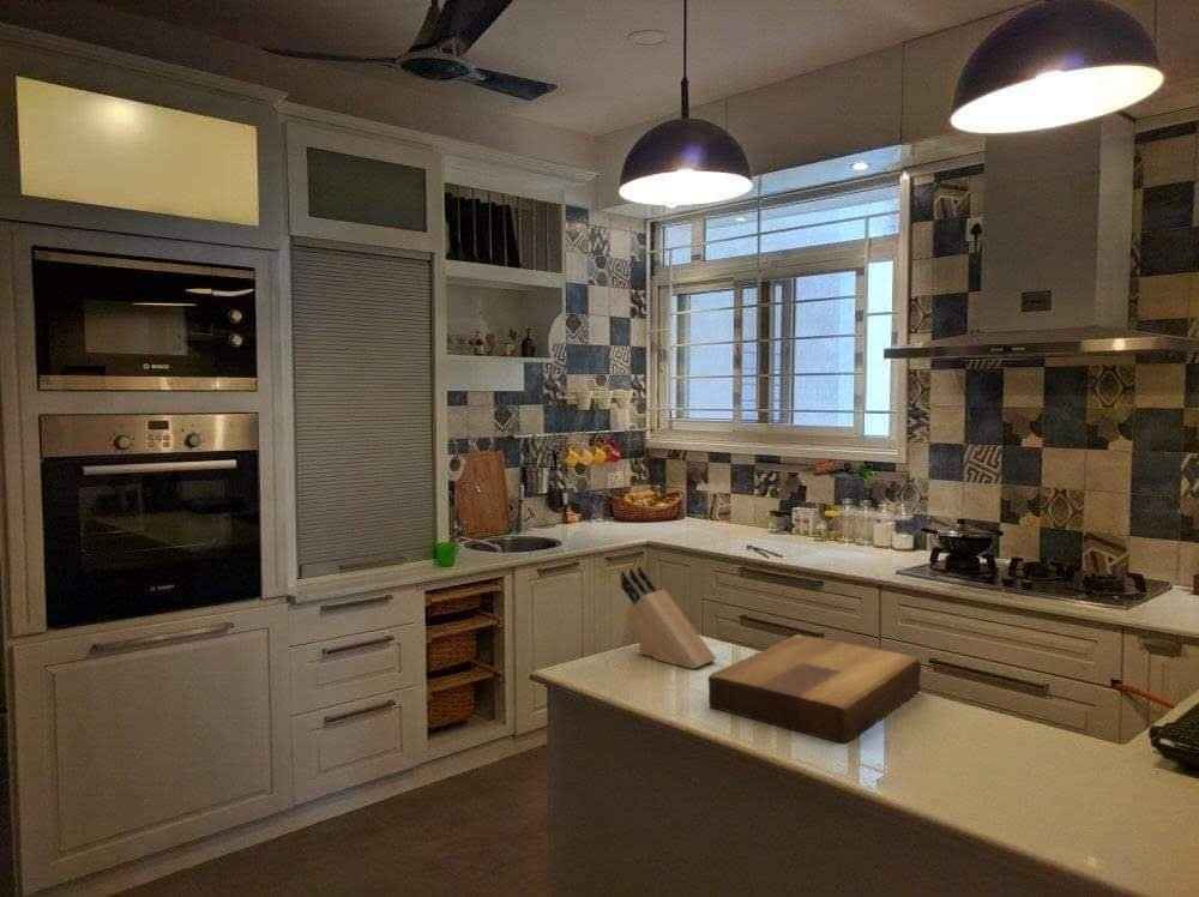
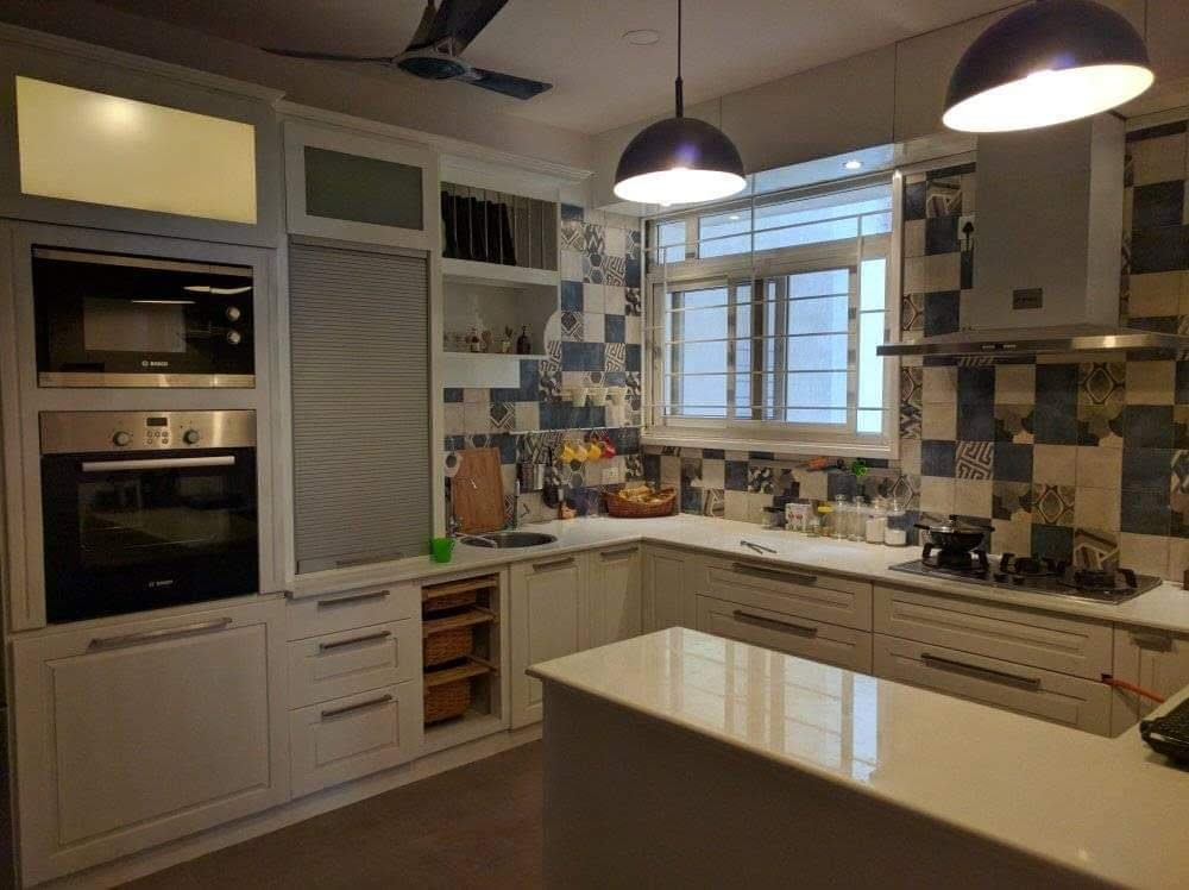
- cutting board [707,633,922,745]
- knife block [619,565,717,670]
